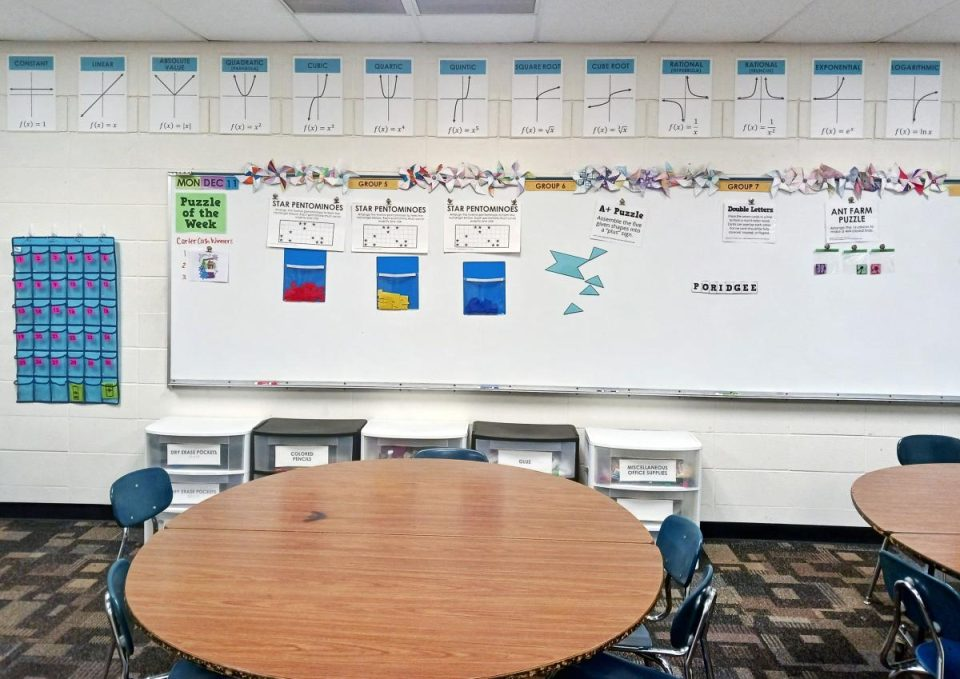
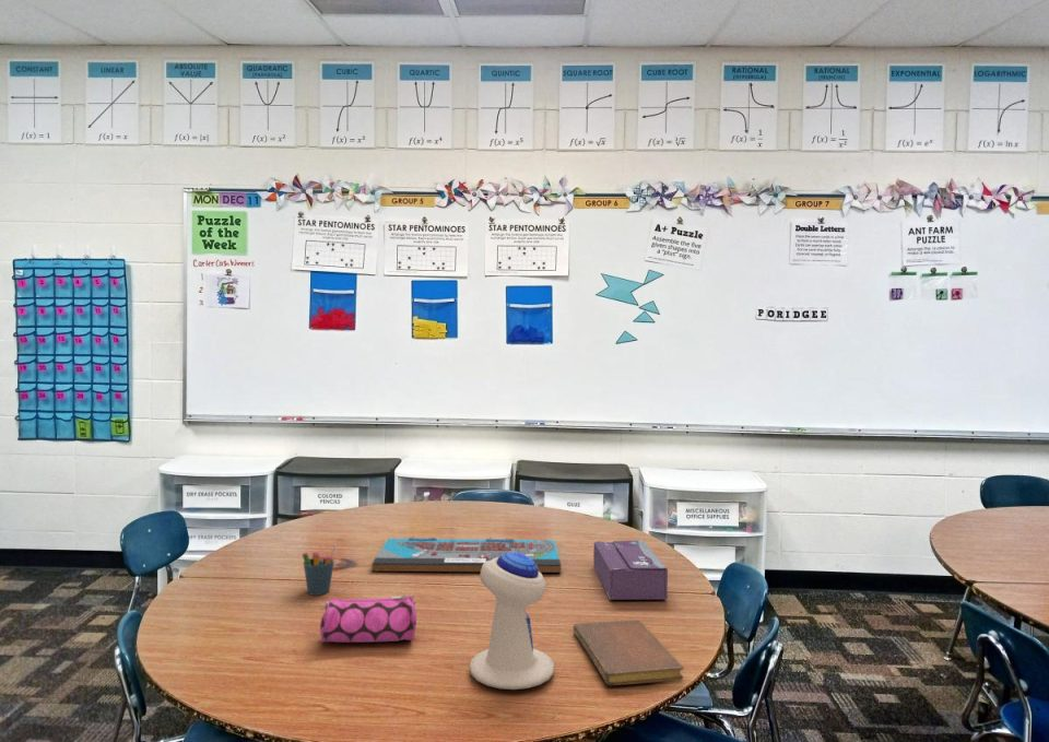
+ pen holder [302,543,337,597]
+ board game [370,535,562,574]
+ tissue box [592,539,669,601]
+ notebook [573,620,684,686]
+ pencil case [319,592,417,644]
+ speaker [469,552,555,691]
